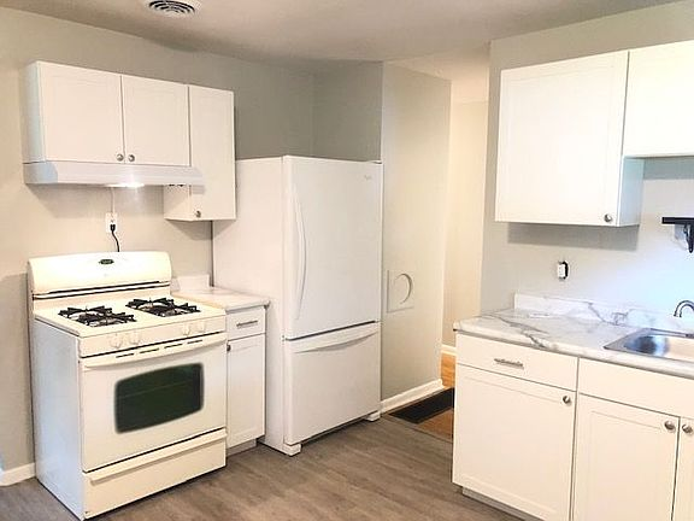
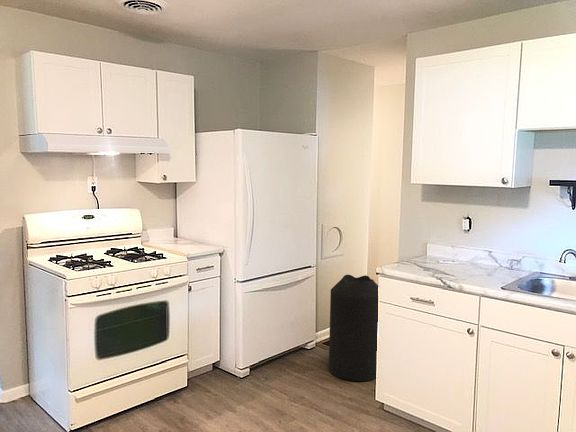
+ trash can [328,274,379,382]
